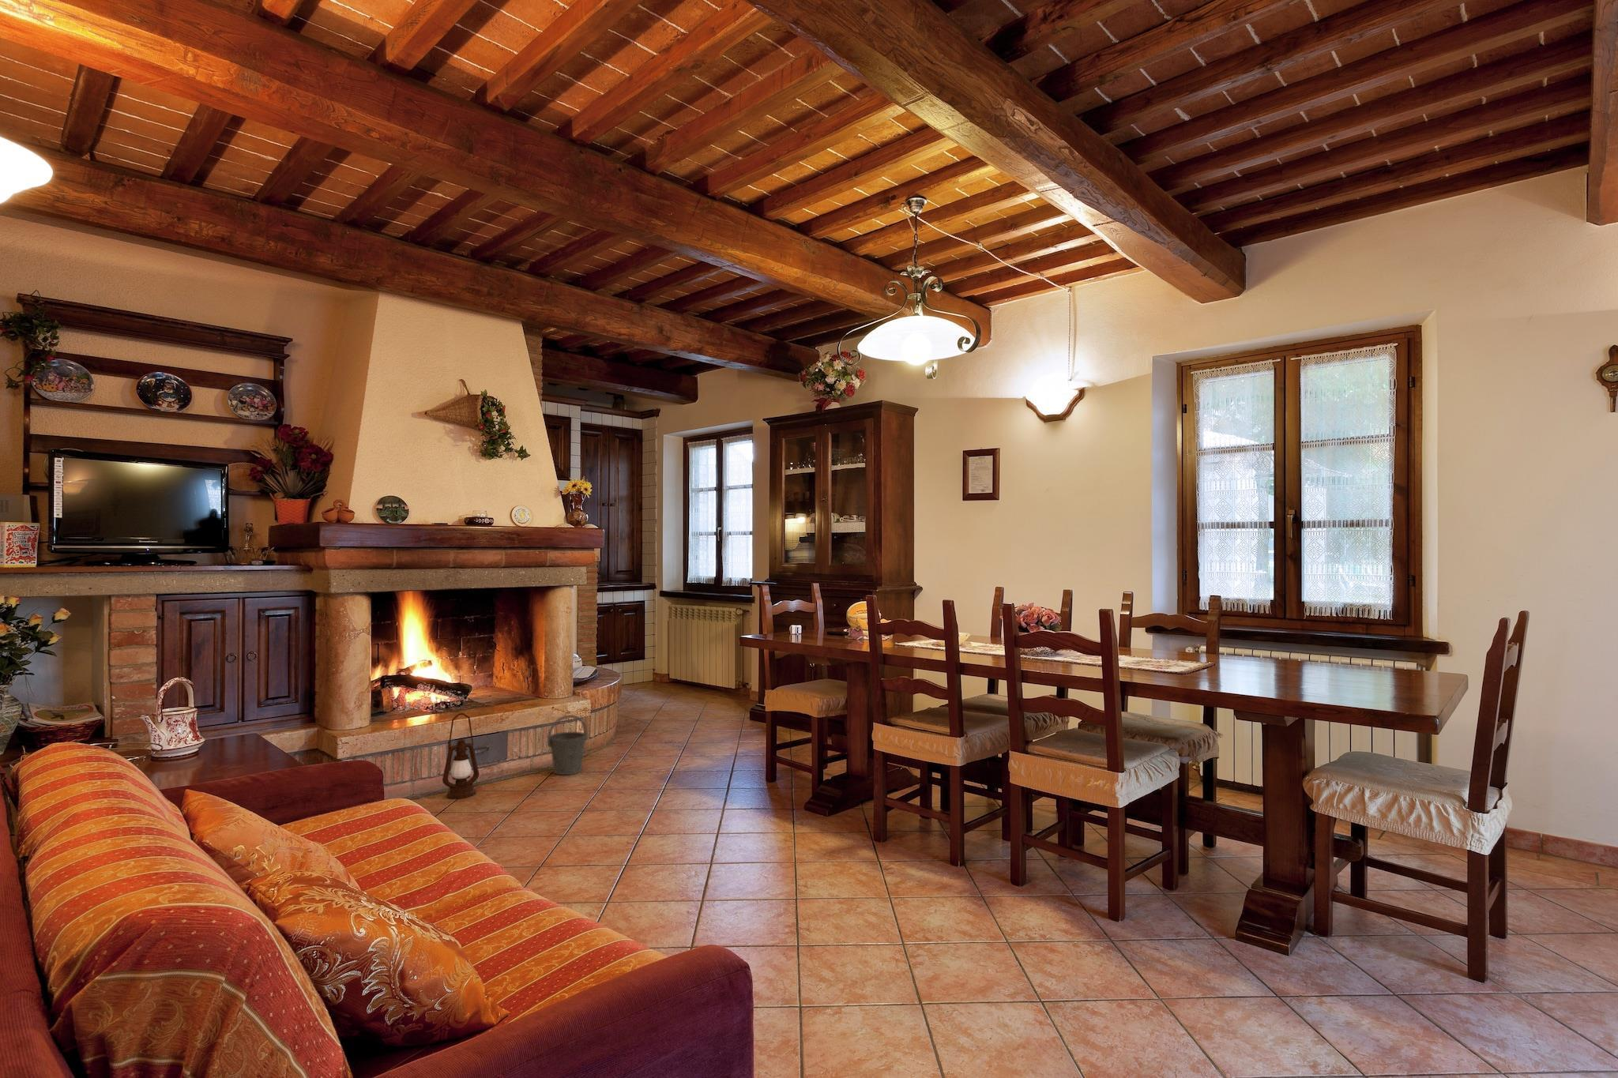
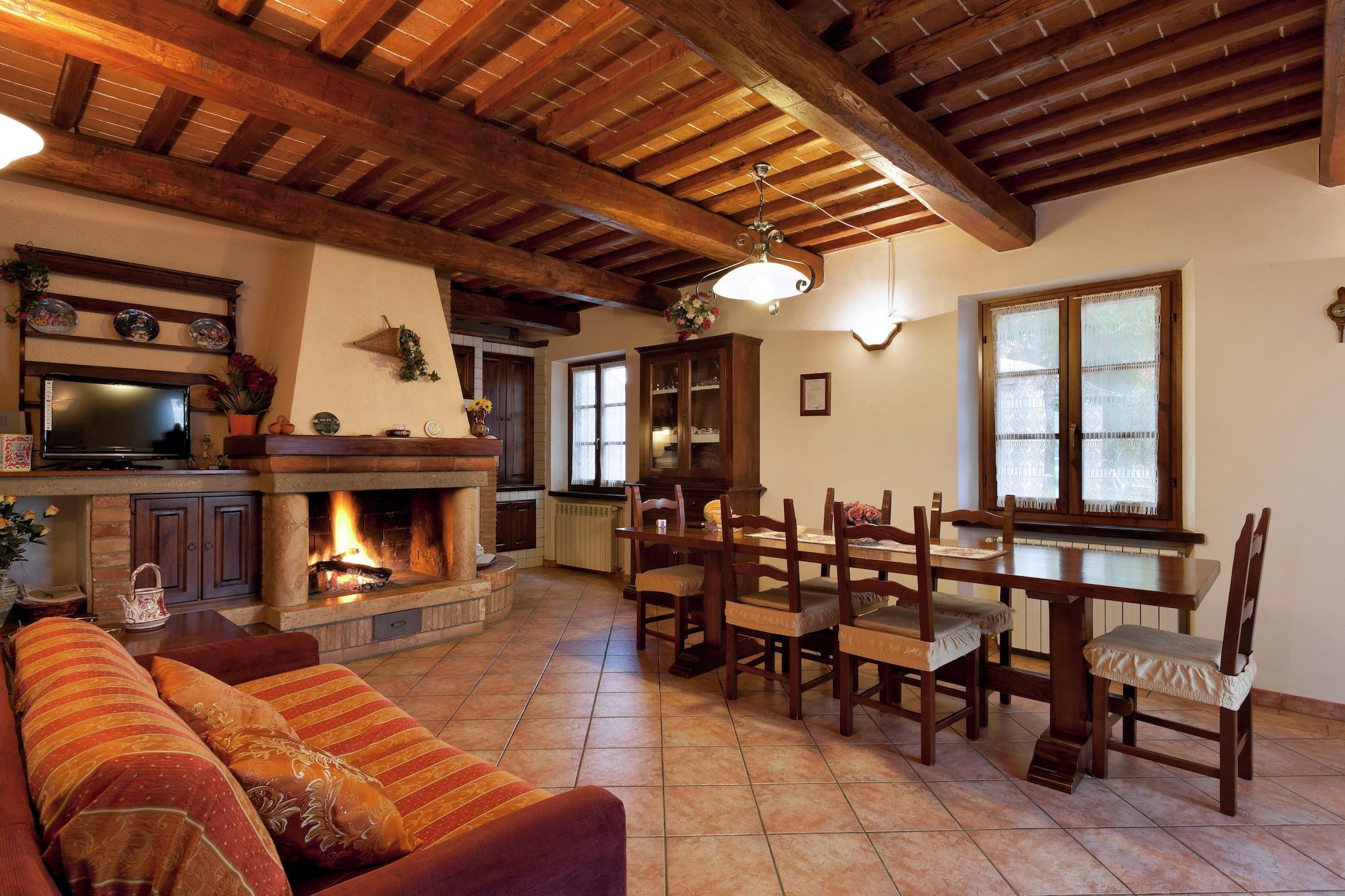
- lantern [441,712,480,800]
- bucket [546,713,588,776]
